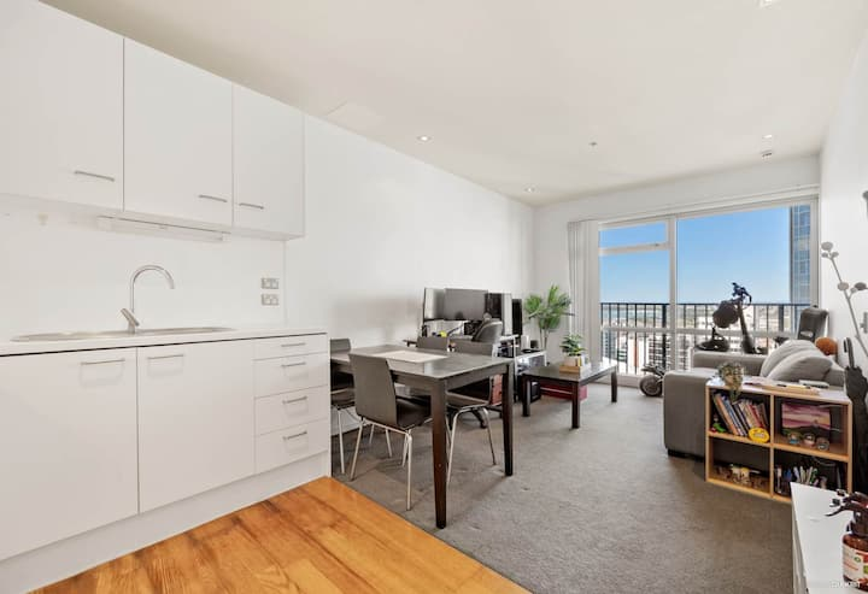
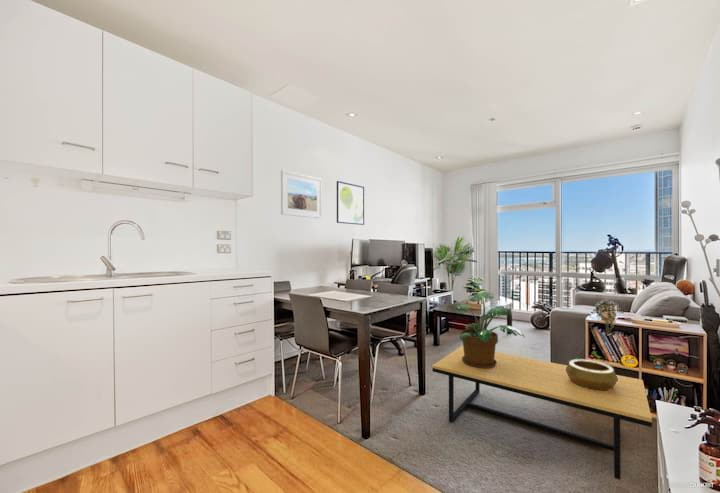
+ decorative bowl [566,358,618,391]
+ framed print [336,180,365,226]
+ potted plant [454,291,526,368]
+ coffee table [431,345,653,481]
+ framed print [280,169,323,219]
